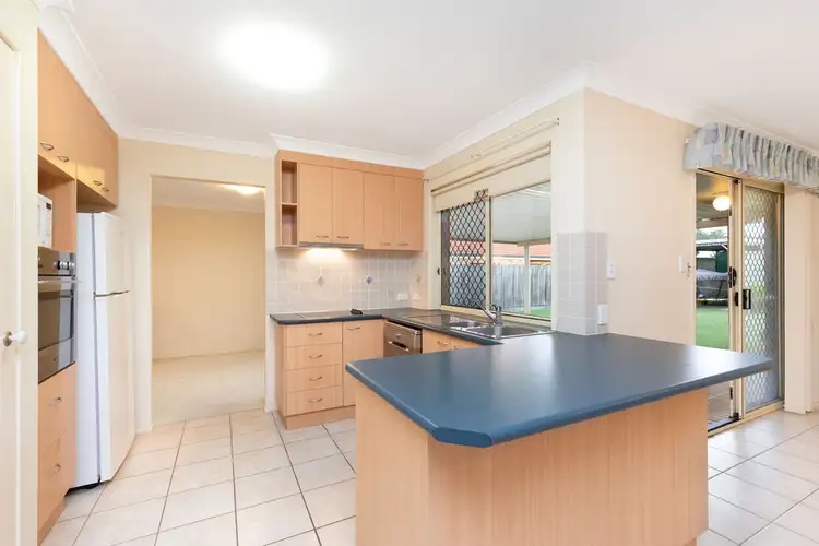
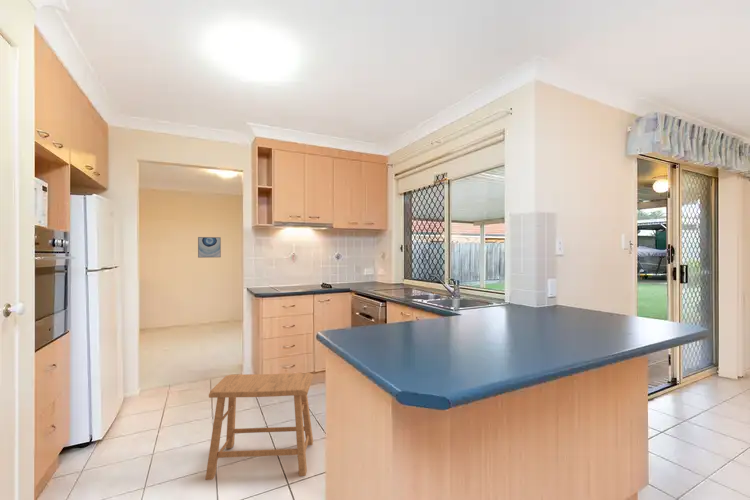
+ stool [204,372,314,481]
+ wall art [197,236,222,259]
